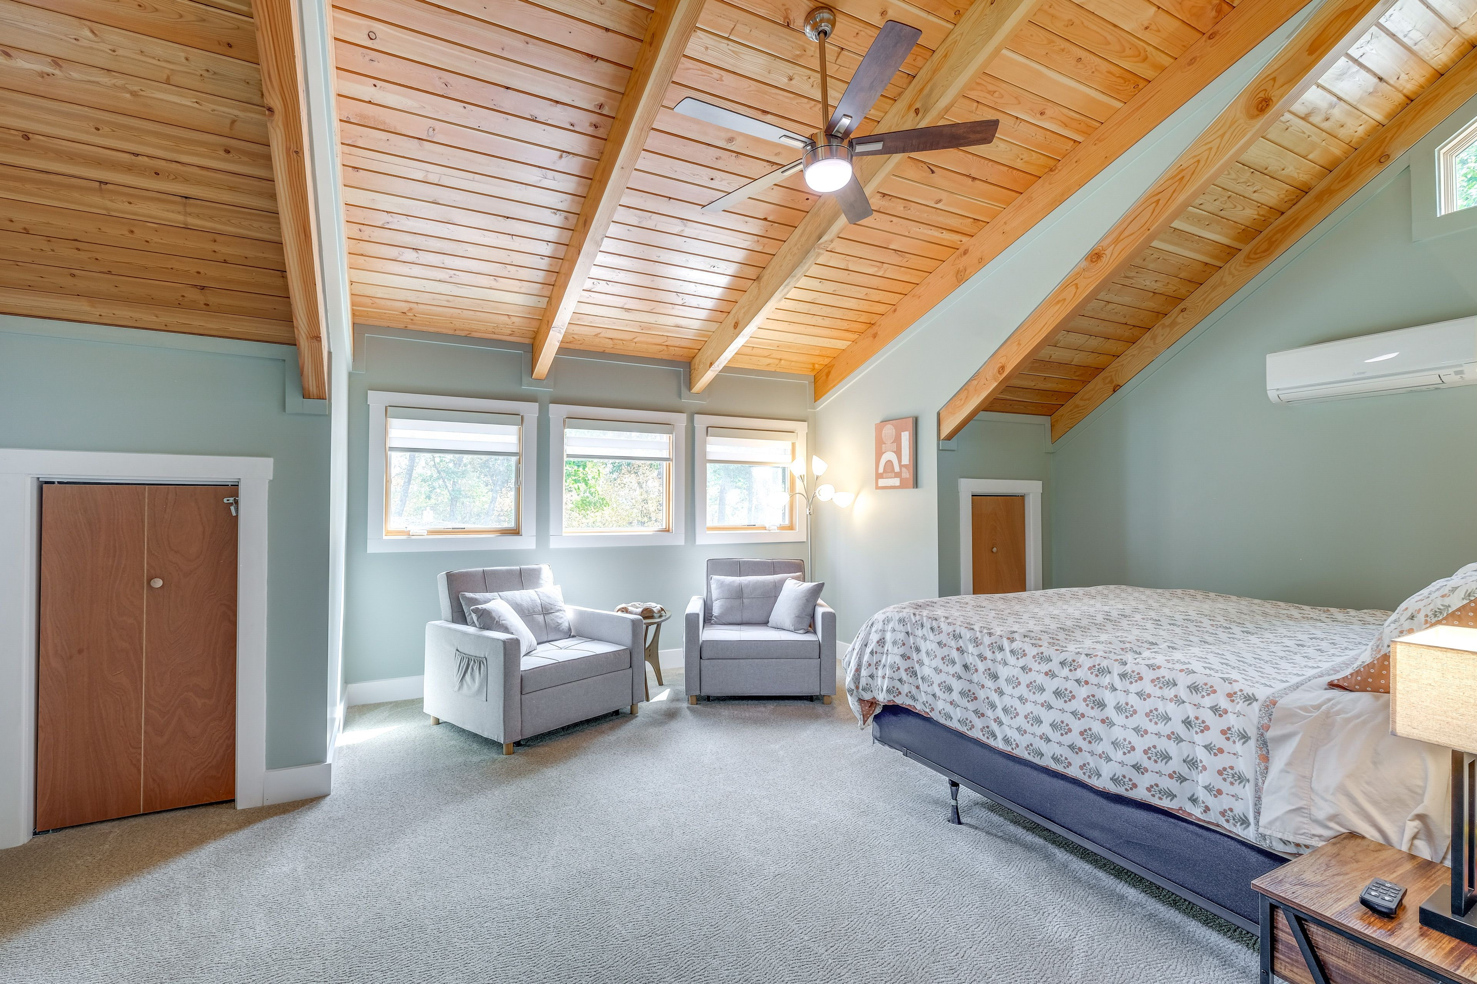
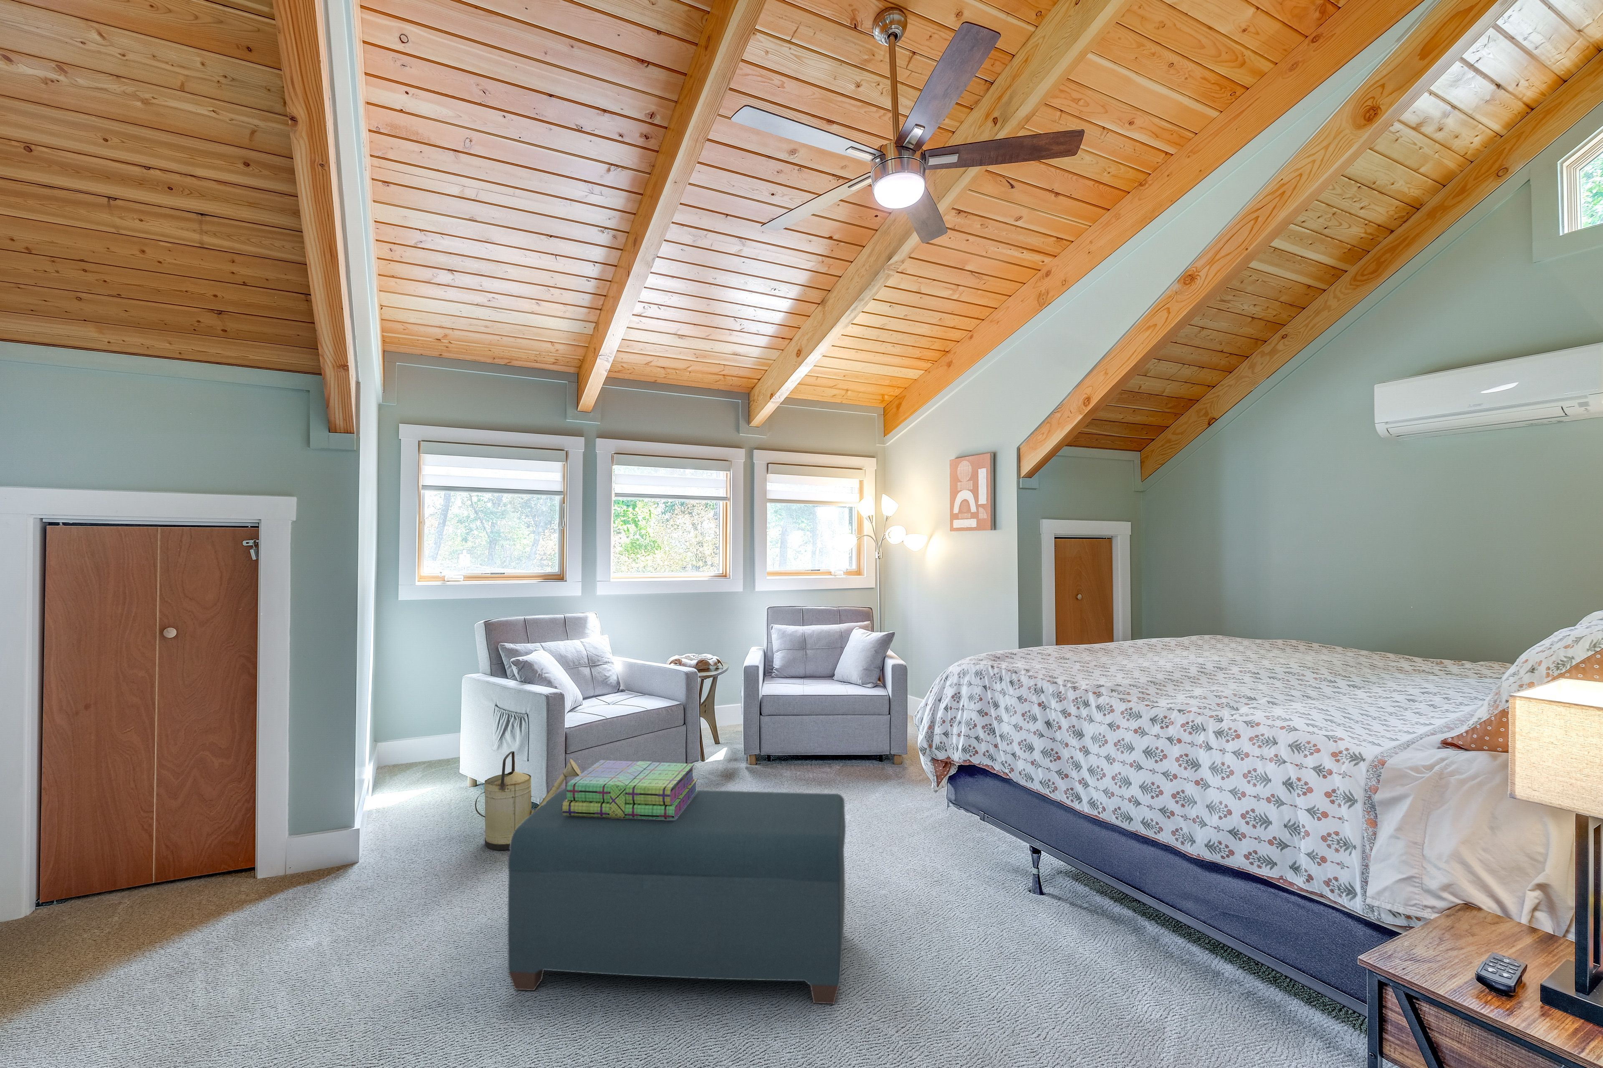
+ watering can [475,751,582,851]
+ bench [507,788,846,1005]
+ stack of books [562,759,699,819]
